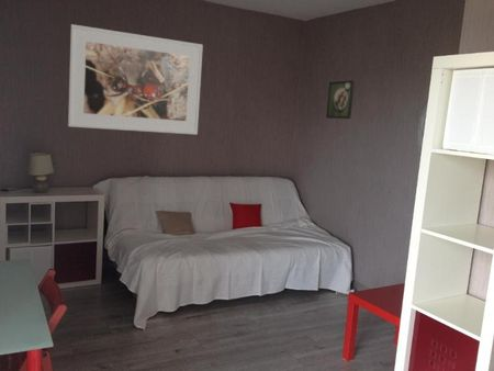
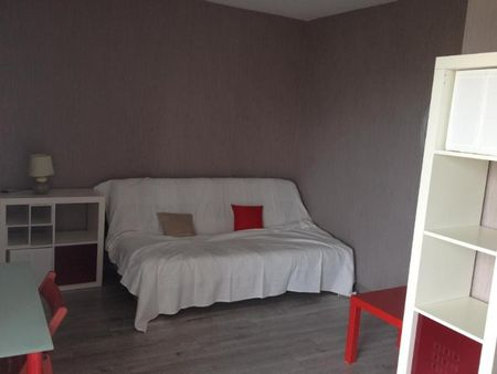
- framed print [325,79,356,120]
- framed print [67,23,204,136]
